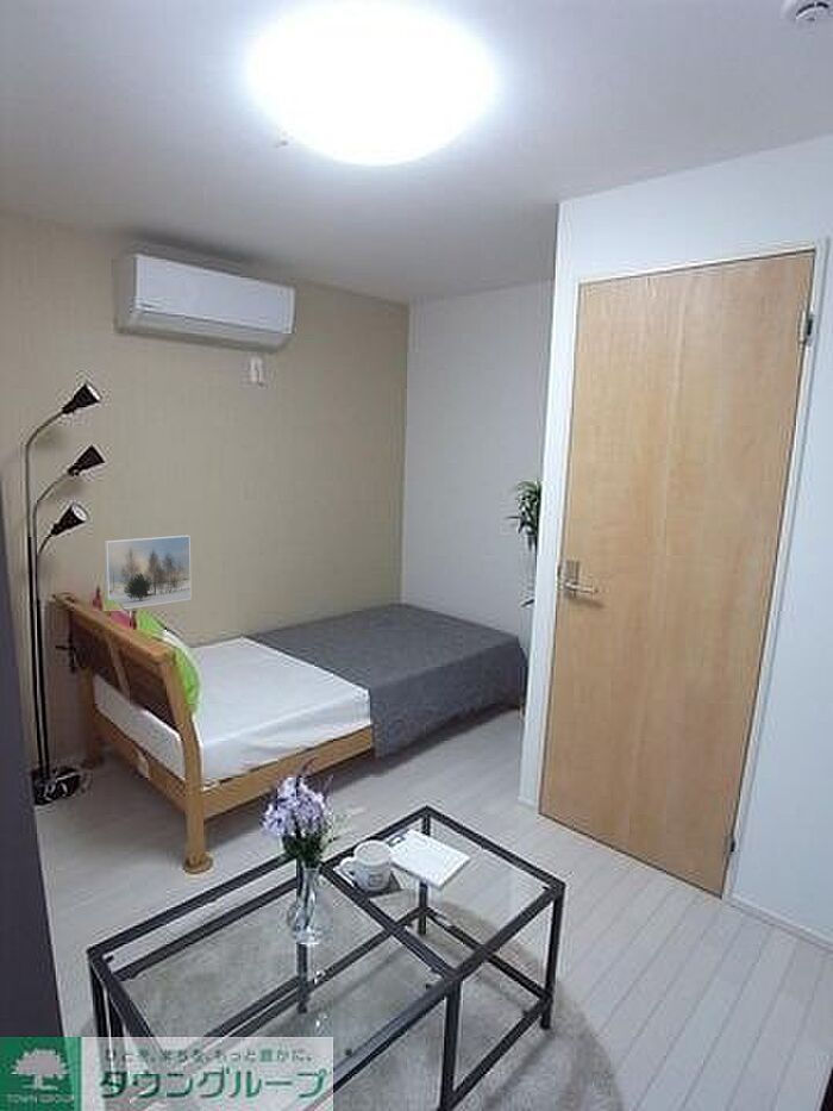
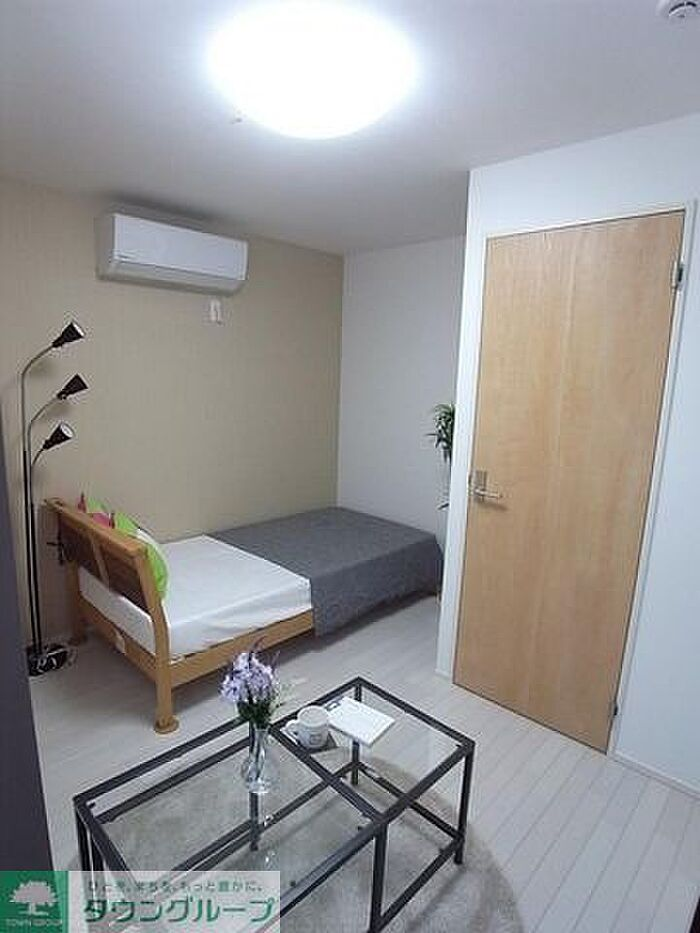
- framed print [102,533,193,610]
